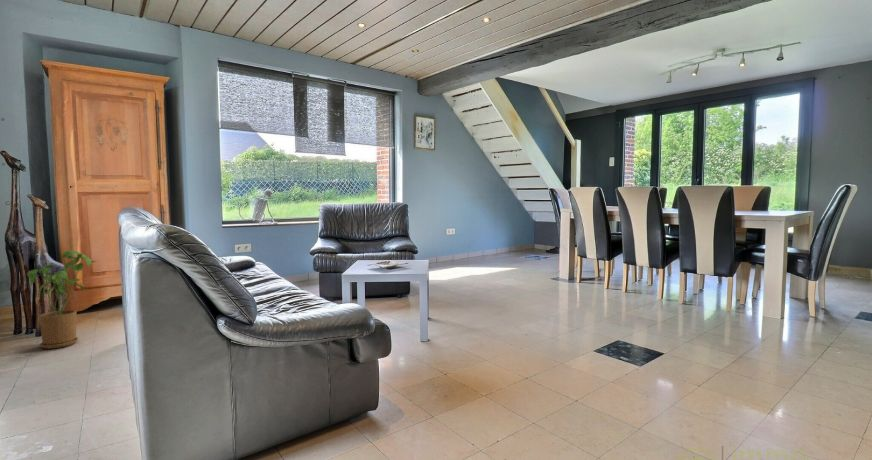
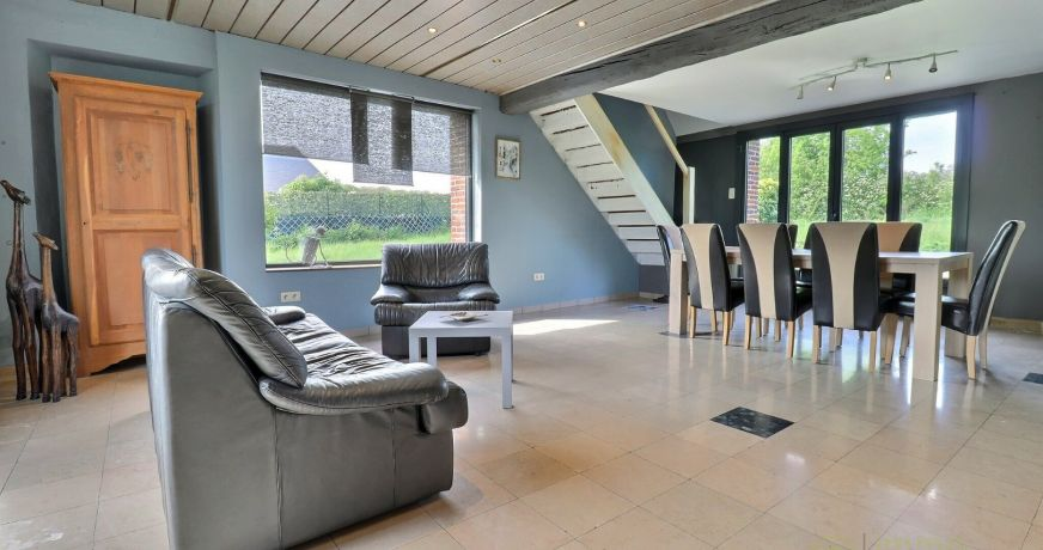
- house plant [26,250,97,350]
